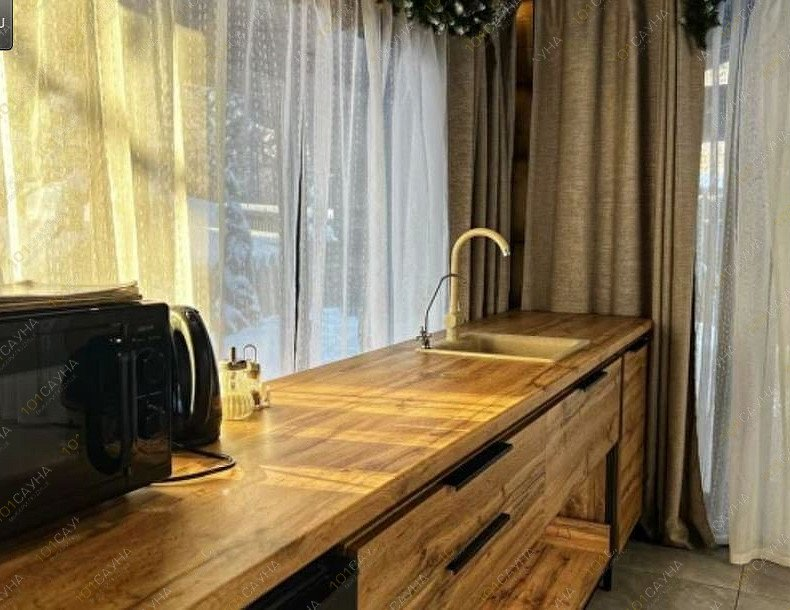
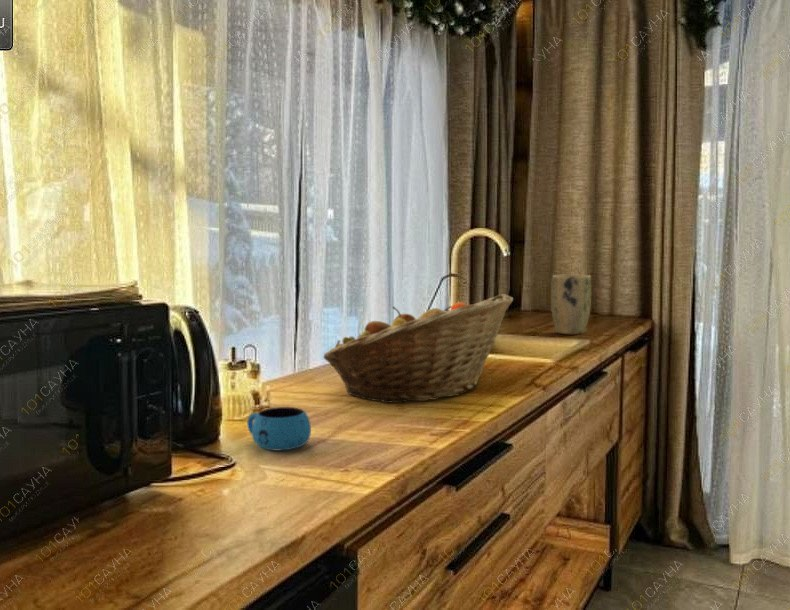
+ fruit basket [322,293,514,404]
+ mug [246,406,312,451]
+ plant pot [550,274,592,335]
